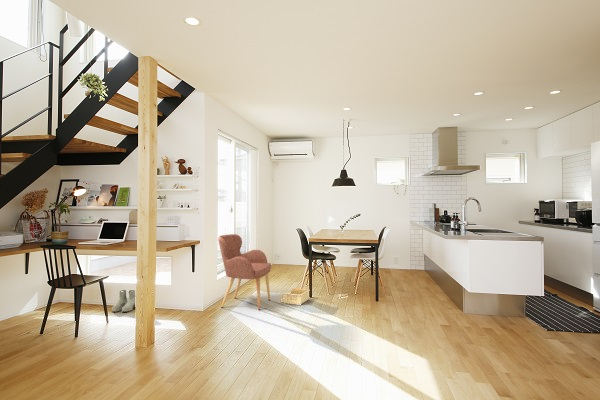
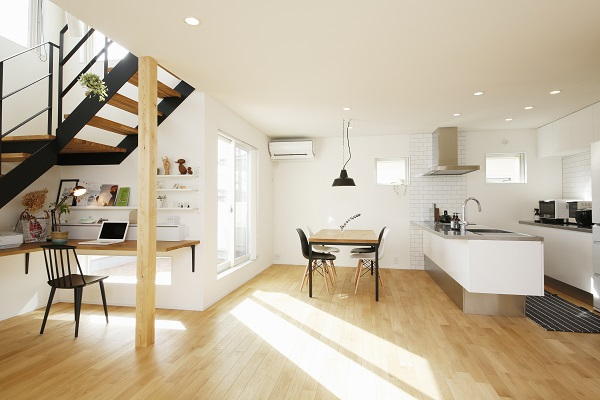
- storage bin [280,287,311,306]
- armchair [217,233,272,311]
- boots [111,289,136,313]
